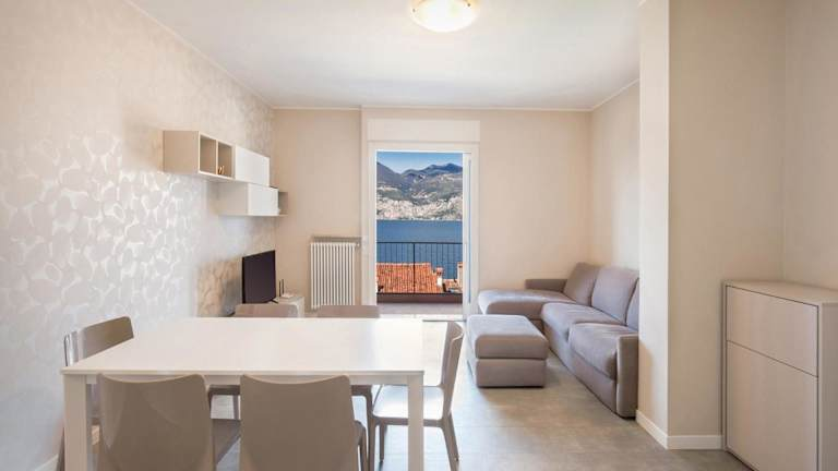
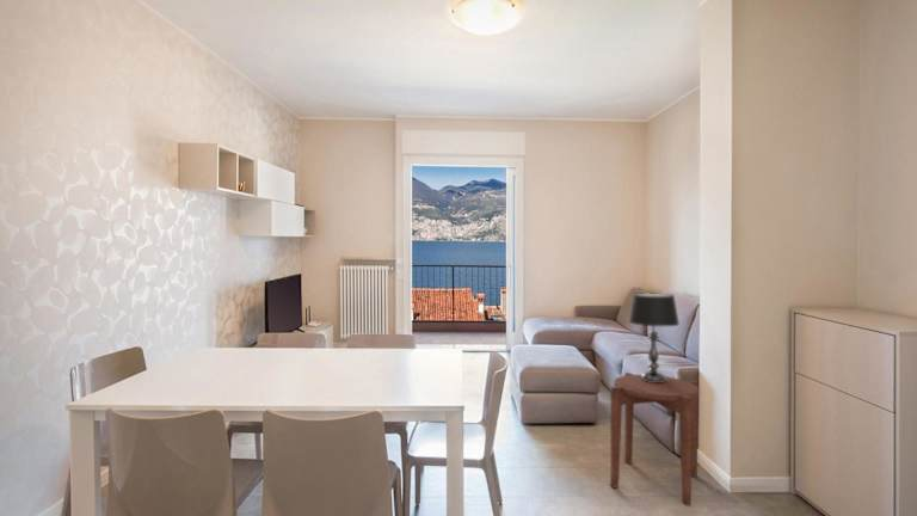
+ side table [609,371,700,508]
+ table lamp [628,291,681,382]
